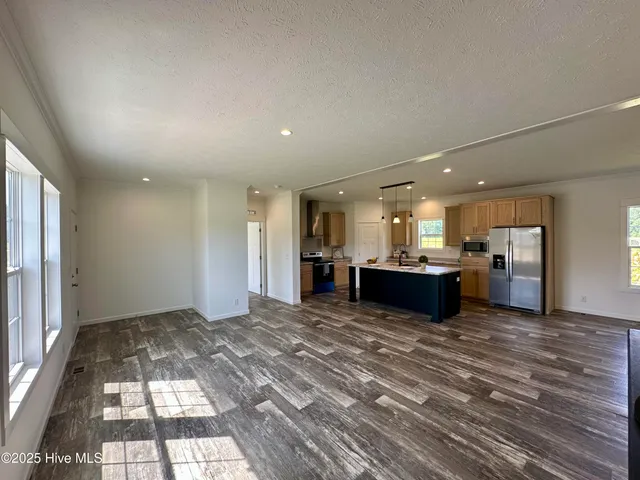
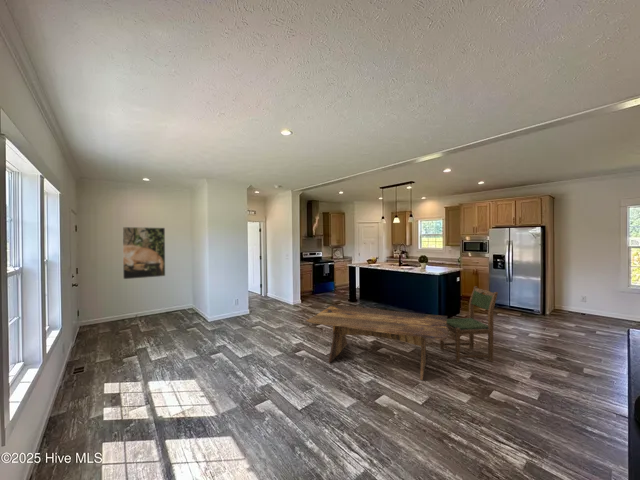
+ dining chair [439,285,499,364]
+ dining table [305,304,449,381]
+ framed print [122,226,166,280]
